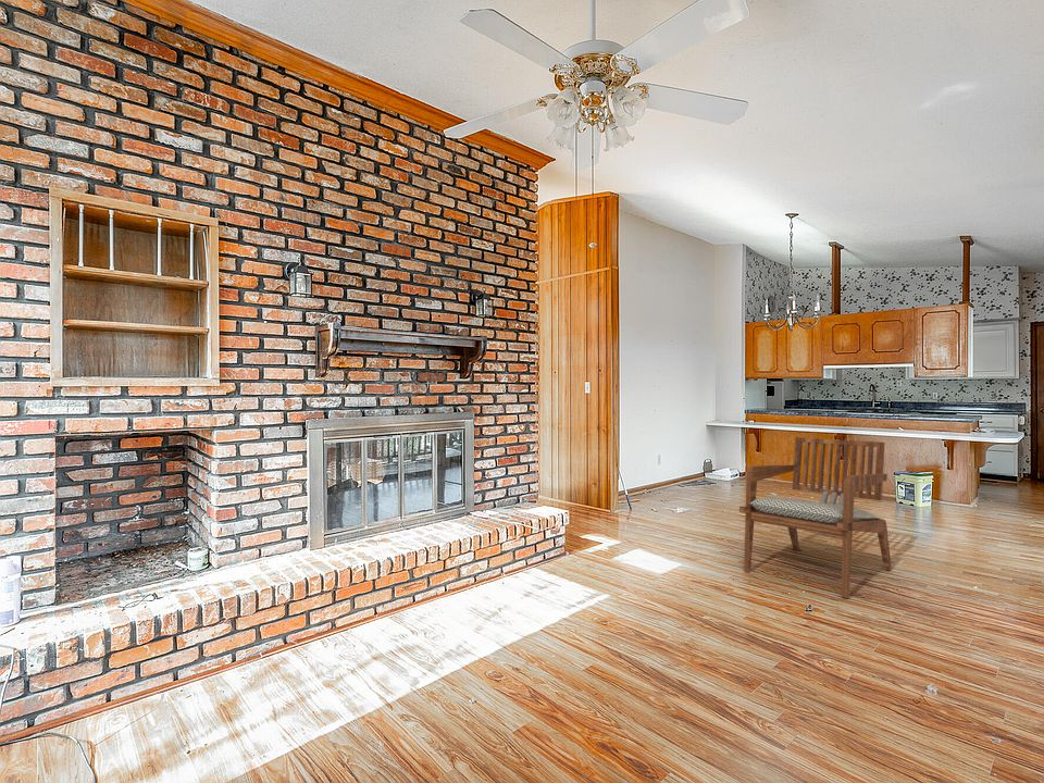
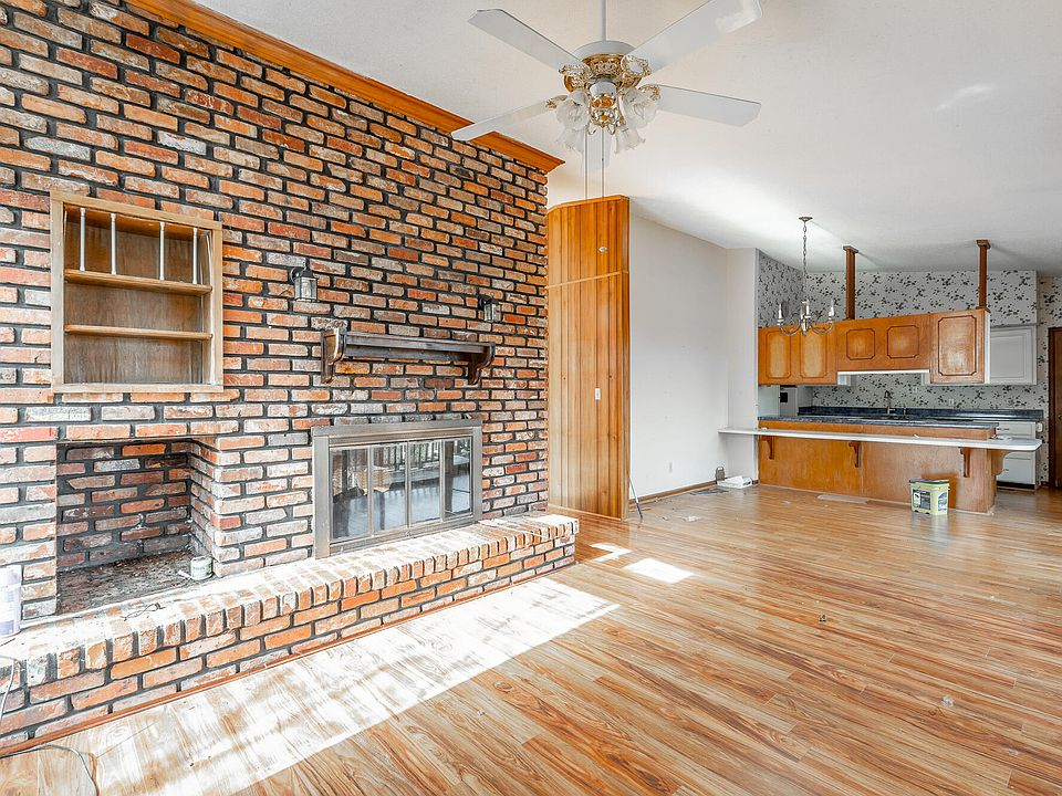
- armchair [738,436,893,598]
